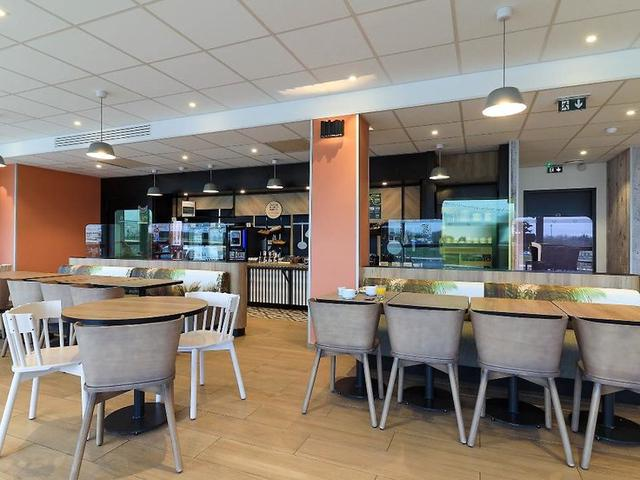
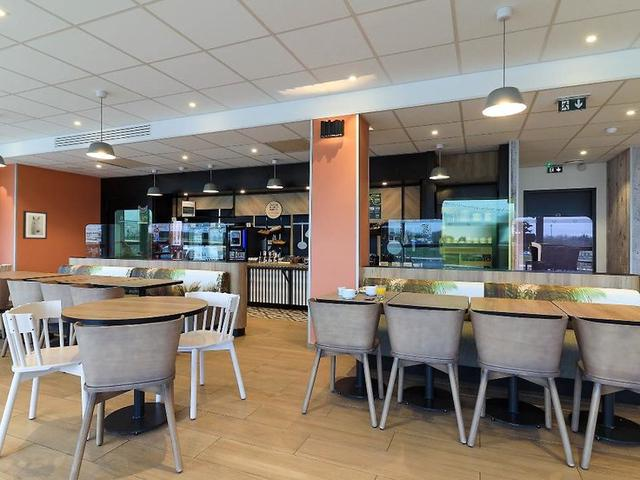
+ wall art [22,210,48,240]
